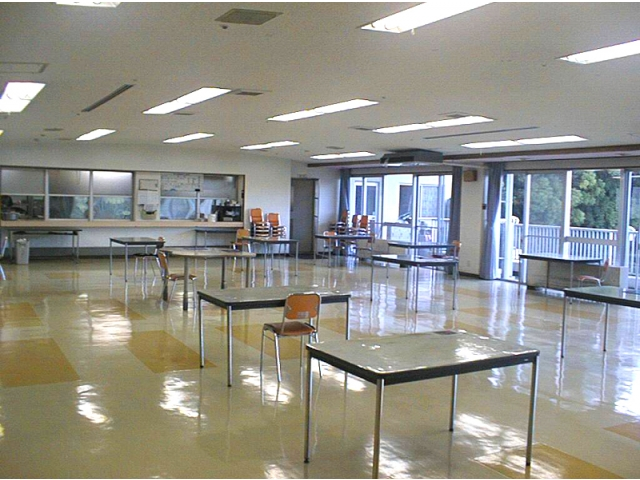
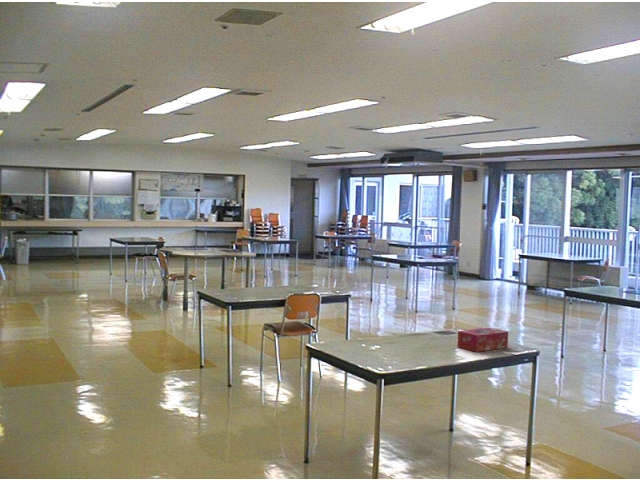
+ tissue box [456,327,509,353]
